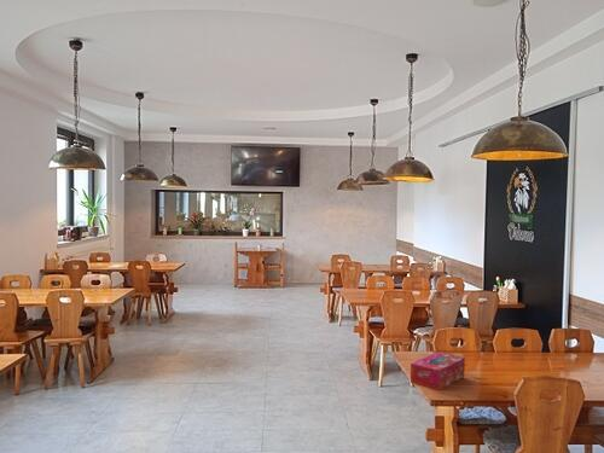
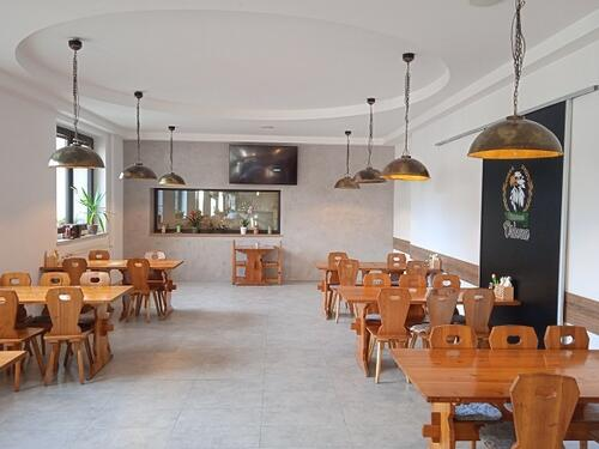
- tissue box [410,350,466,391]
